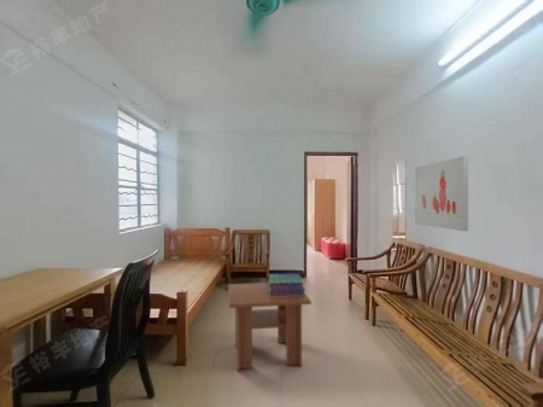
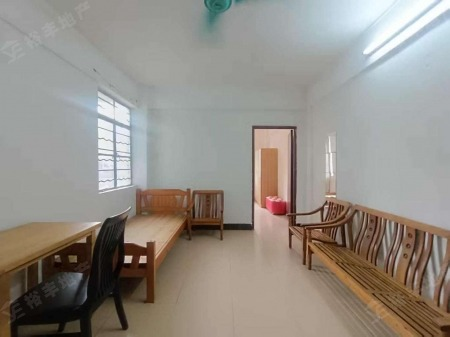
- wall art [414,155,469,232]
- coffee table [227,281,313,372]
- stack of books [267,273,306,296]
